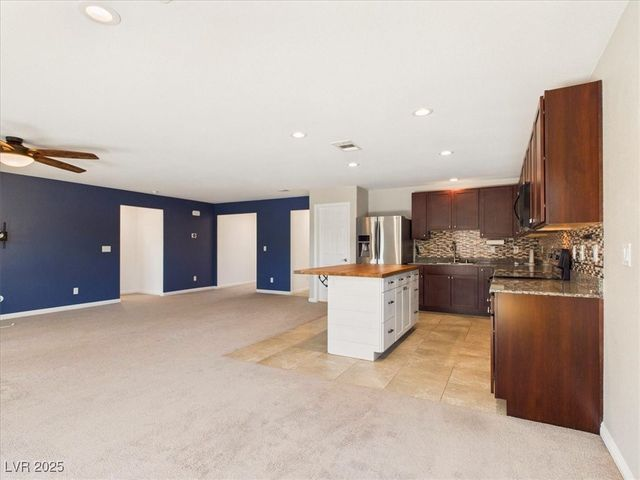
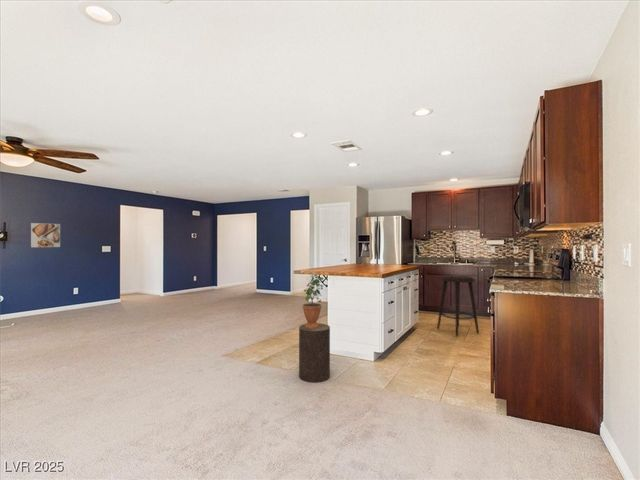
+ potted plant [302,273,324,329]
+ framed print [30,222,61,248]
+ stool [298,322,331,384]
+ stool [436,275,480,337]
